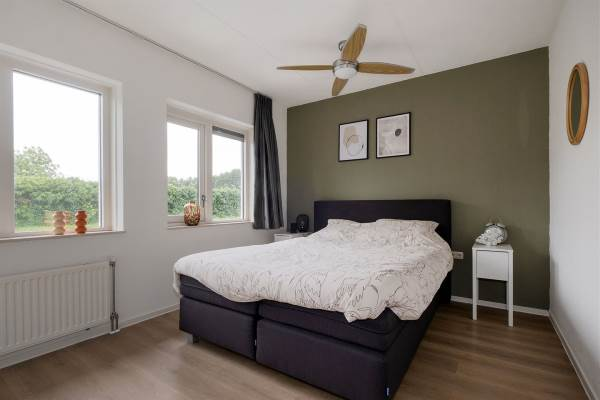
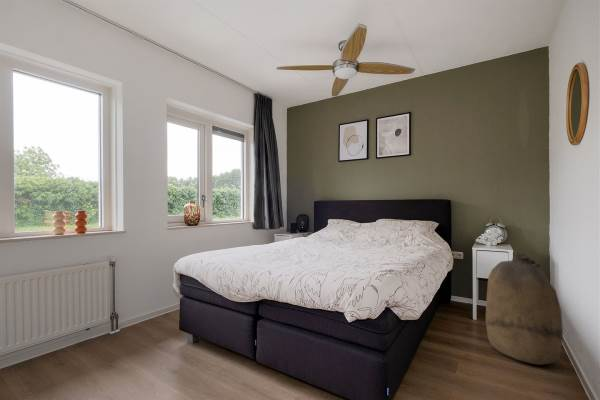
+ bag [485,252,564,366]
